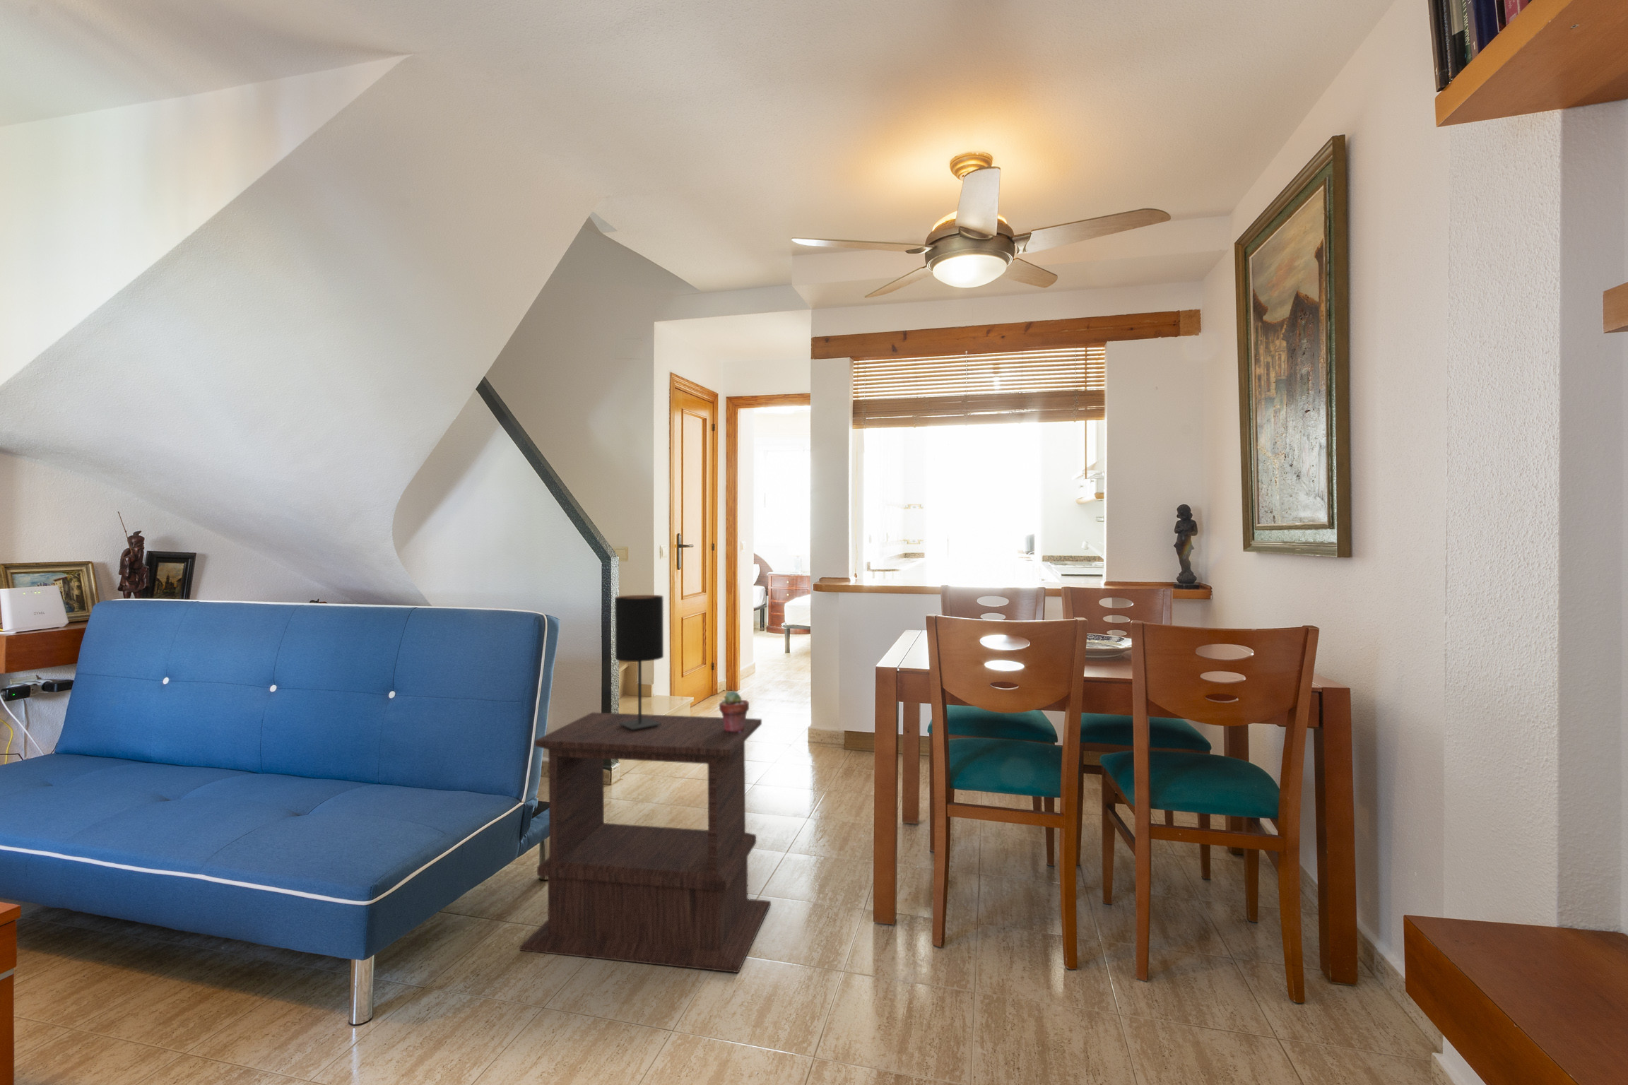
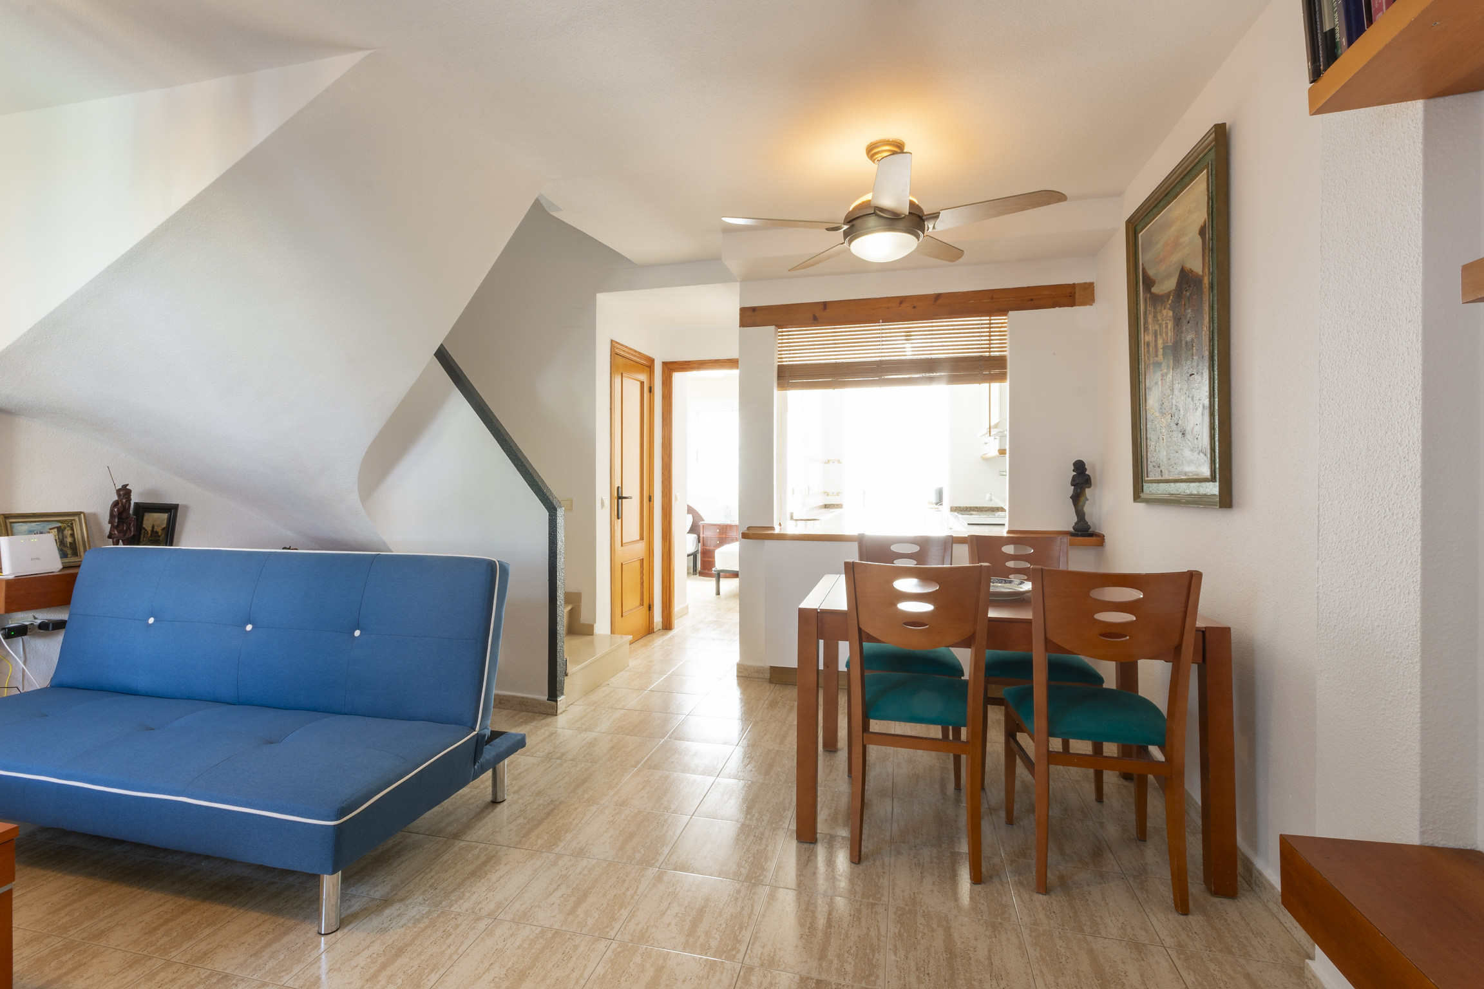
- side table [520,711,772,974]
- table lamp [614,595,664,731]
- potted succulent [718,690,750,733]
